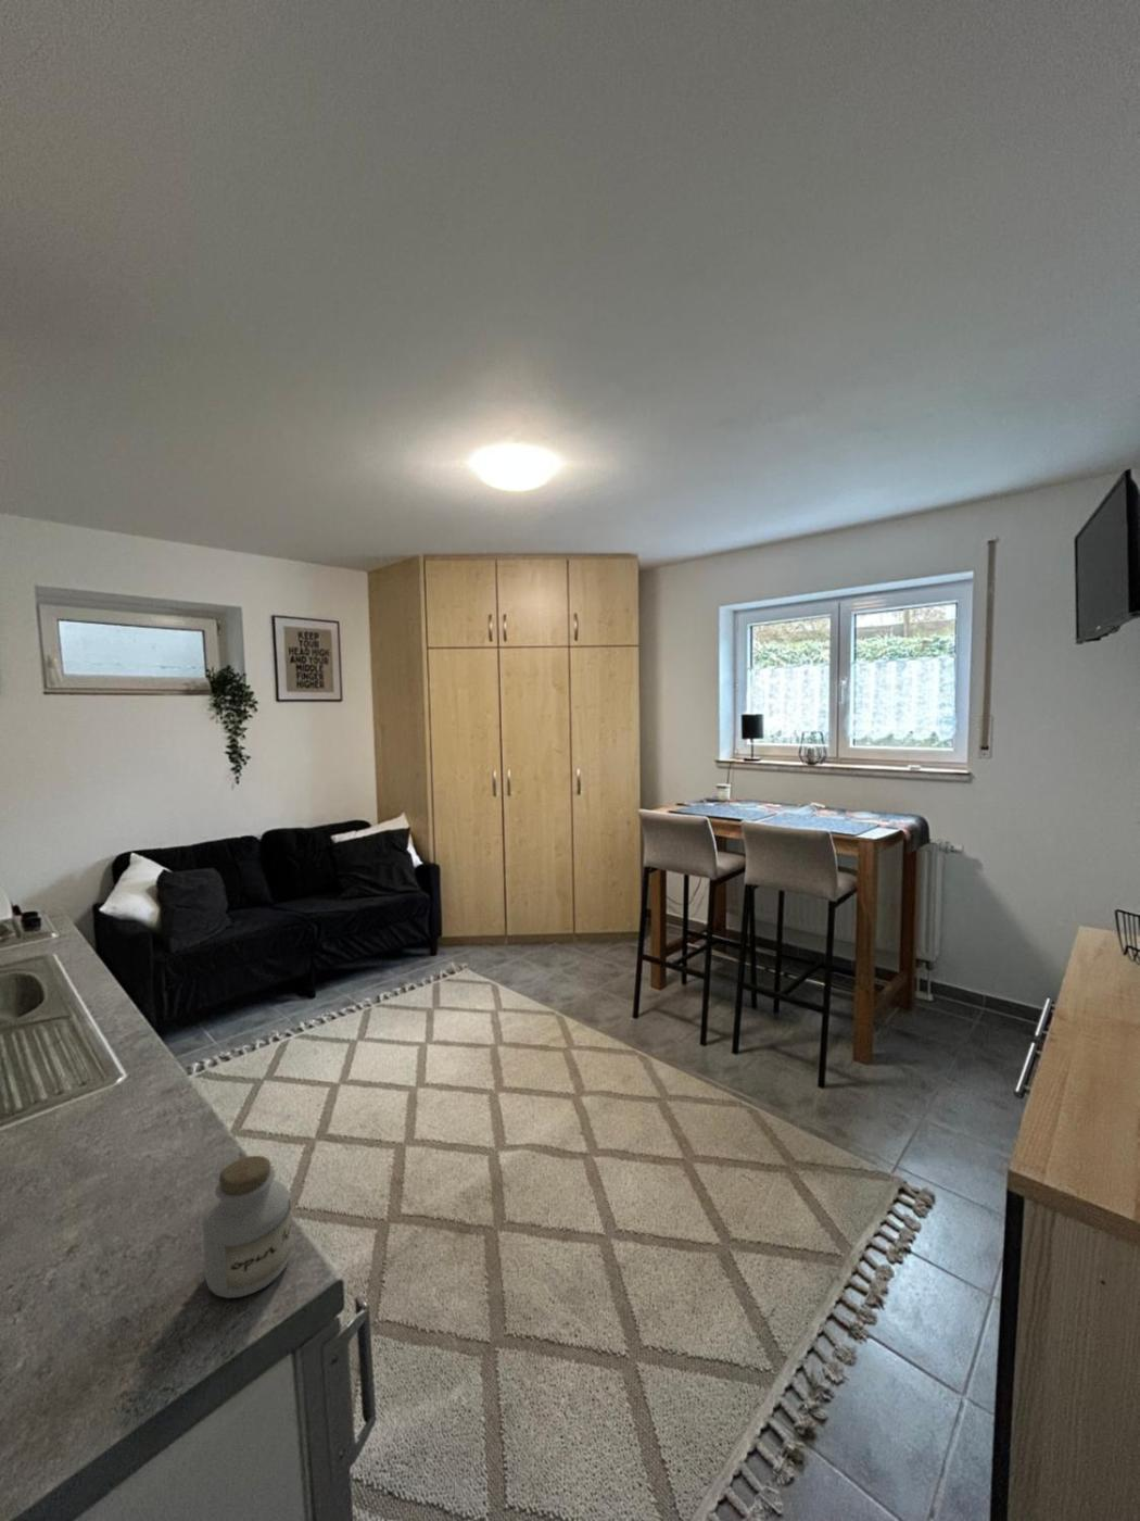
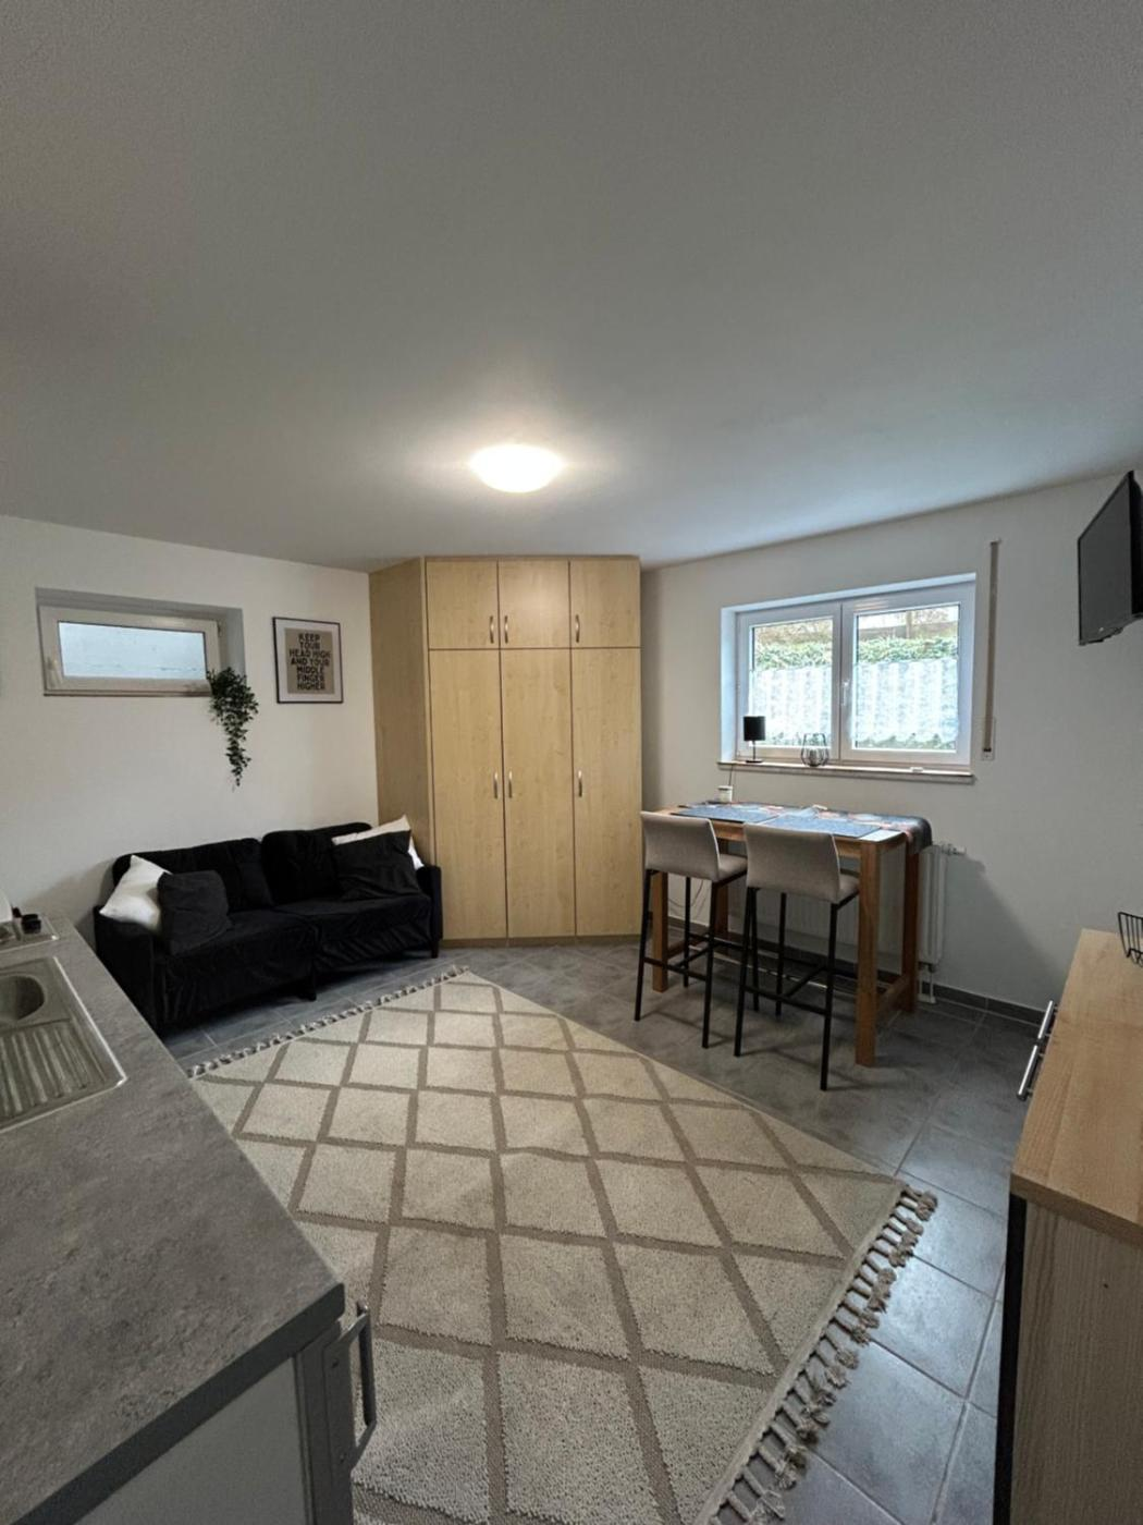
- jar [201,1155,293,1299]
